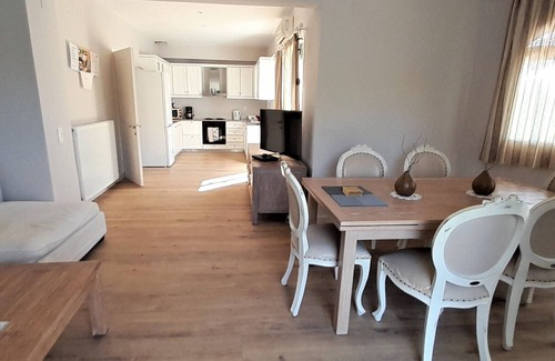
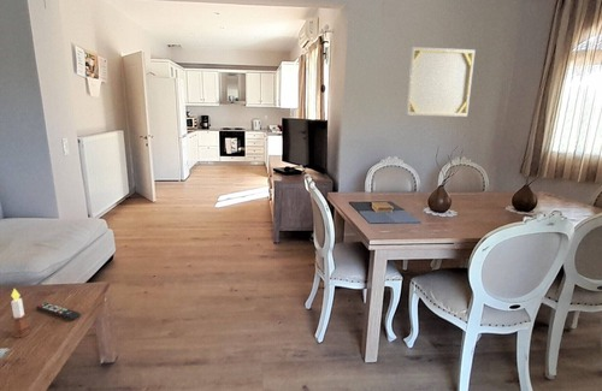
+ remote control [35,301,82,322]
+ candle [10,288,31,339]
+ wall art [405,46,477,118]
